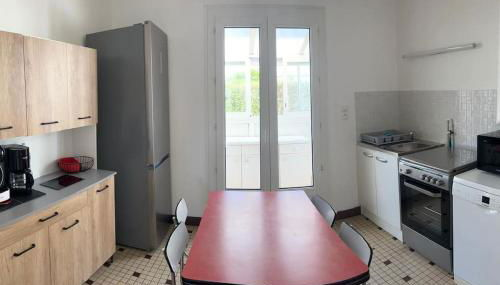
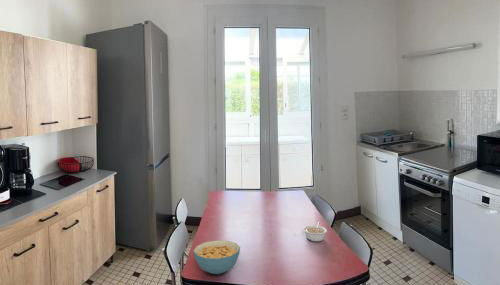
+ cereal bowl [193,239,241,275]
+ legume [302,221,328,242]
